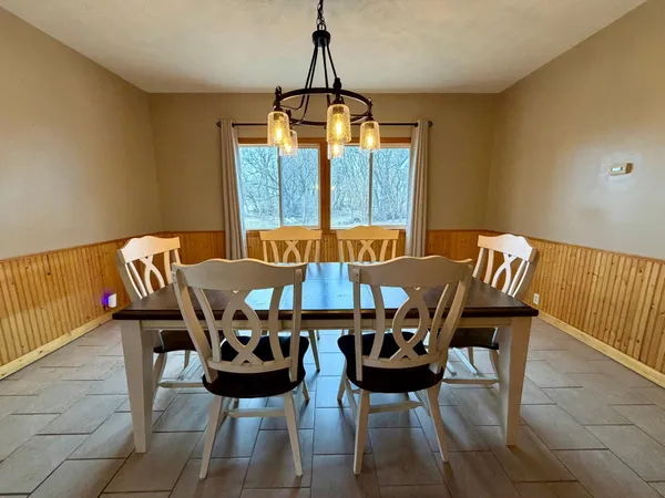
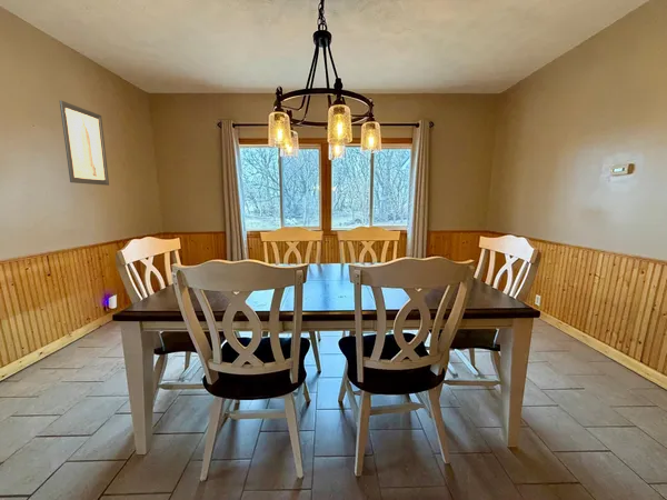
+ wall art [59,99,110,187]
